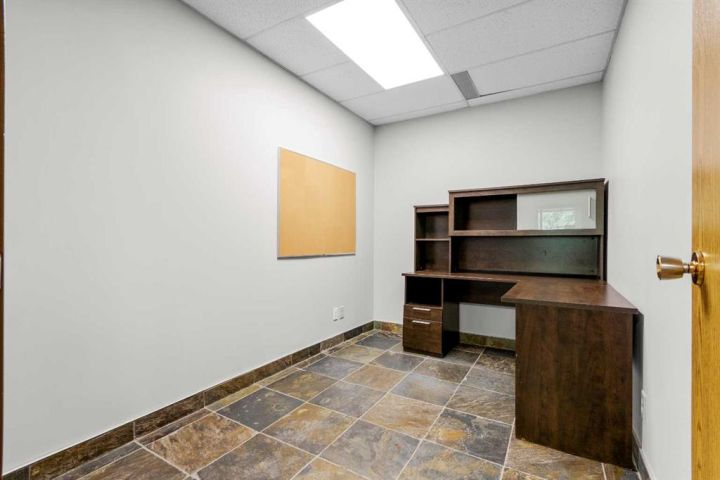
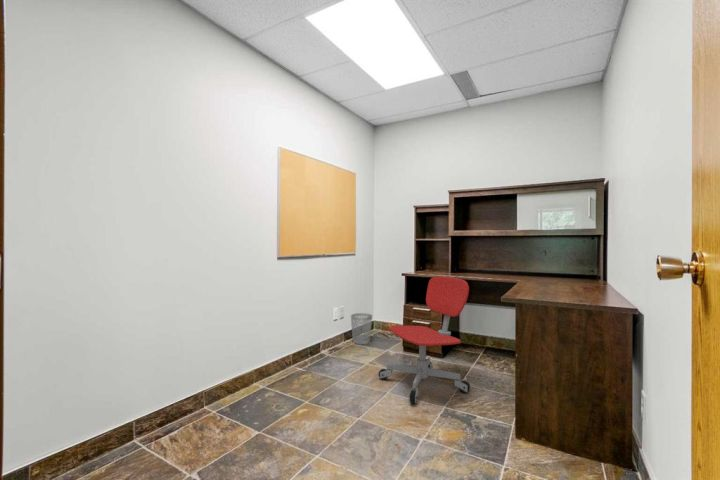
+ wastebasket [350,312,373,345]
+ office chair [378,275,471,405]
